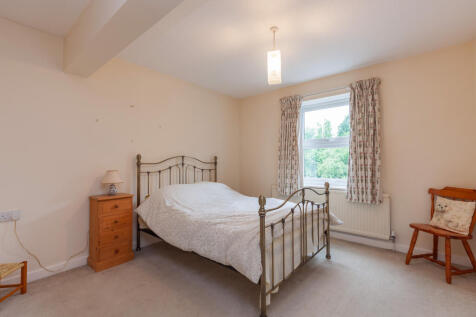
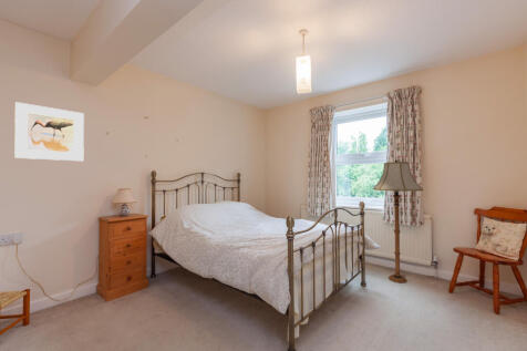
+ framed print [13,101,85,162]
+ floor lamp [372,159,424,285]
